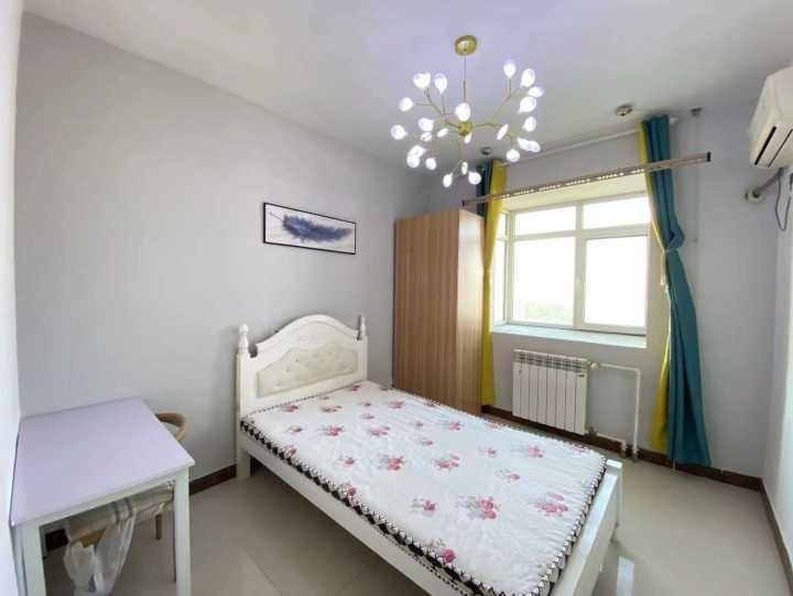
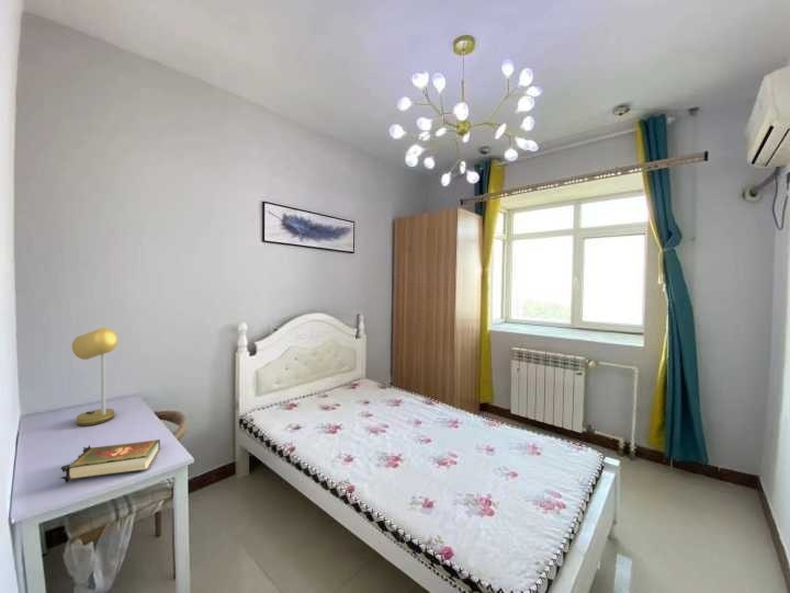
+ desk lamp [71,327,119,426]
+ book [57,438,161,484]
